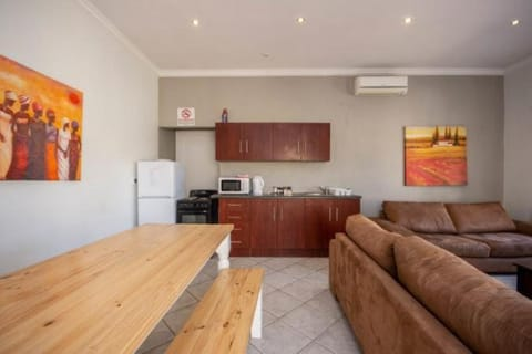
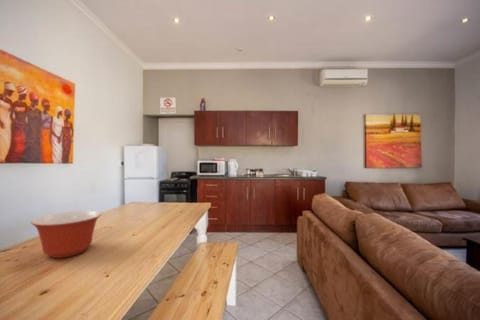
+ mixing bowl [30,210,102,259]
